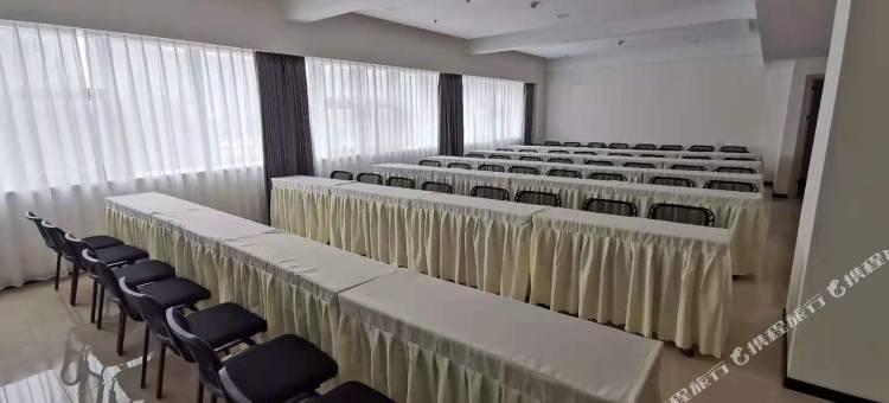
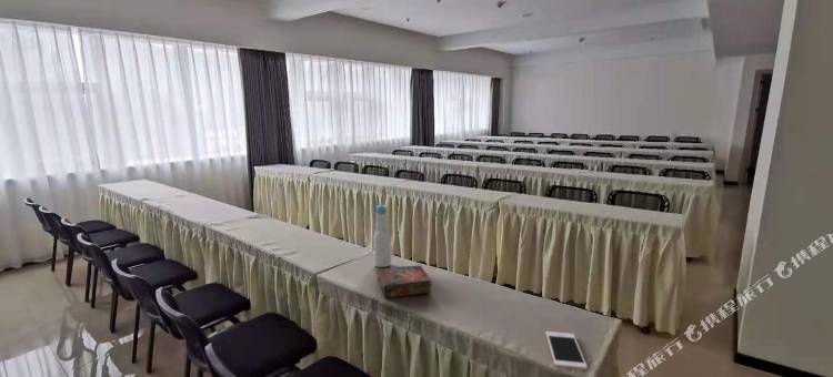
+ cell phone [544,330,589,371]
+ bottle [372,203,392,268]
+ book [377,264,433,299]
